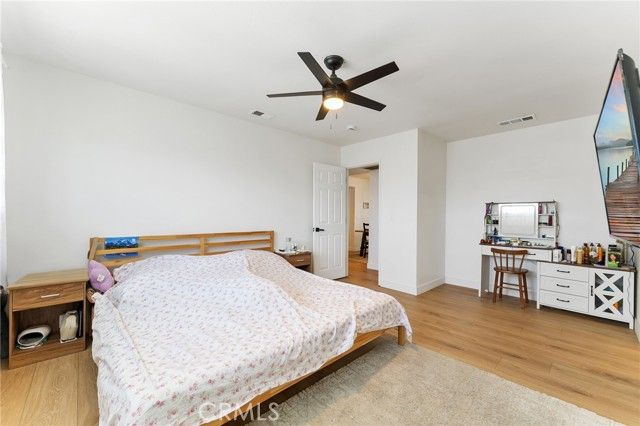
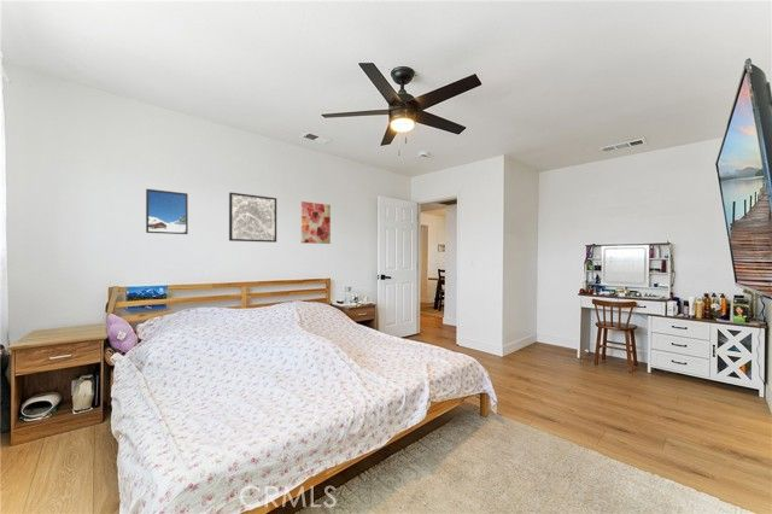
+ wall art [300,200,332,245]
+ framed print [145,188,189,235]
+ wall art [228,192,277,244]
